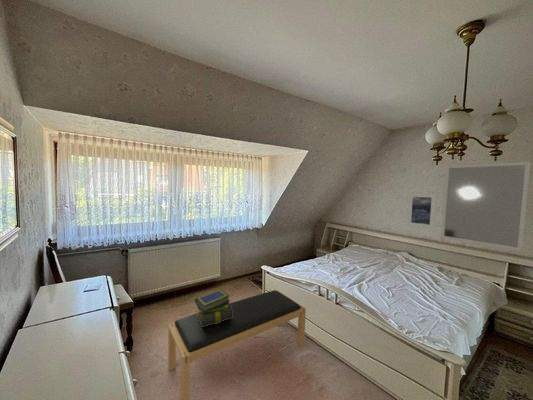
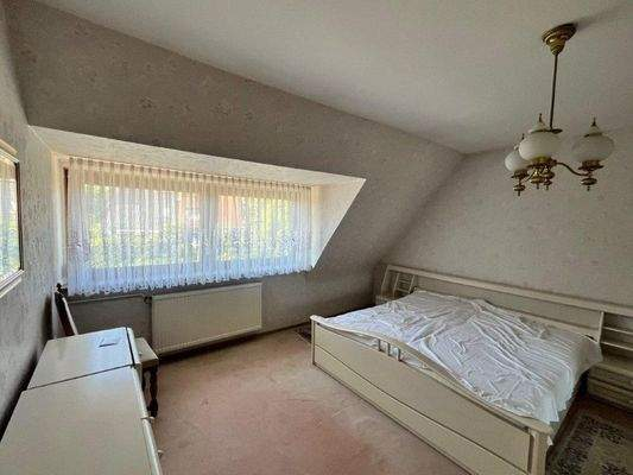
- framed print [405,192,438,231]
- stack of books [194,288,233,327]
- bench [167,289,307,400]
- home mirror [440,161,532,252]
